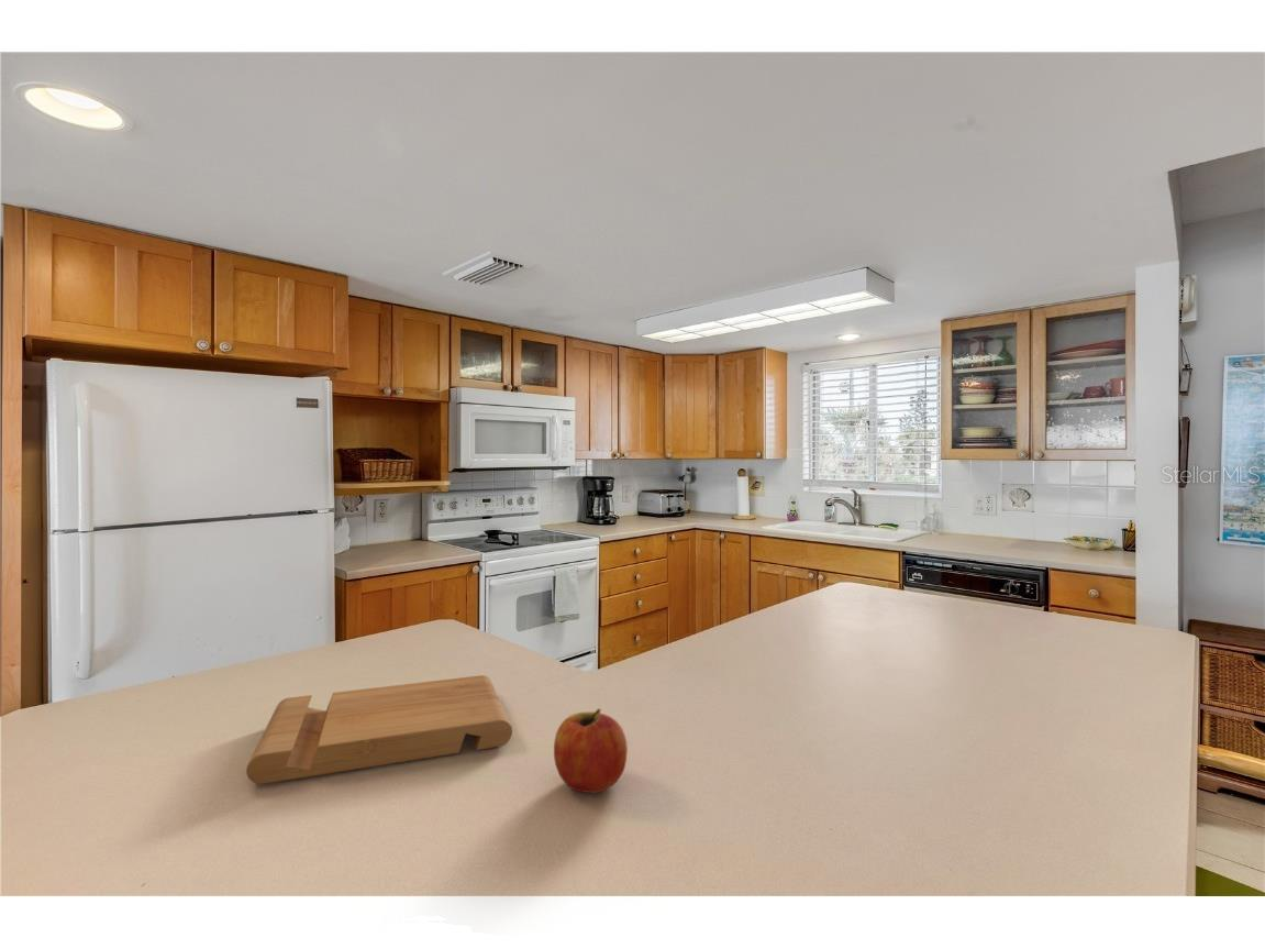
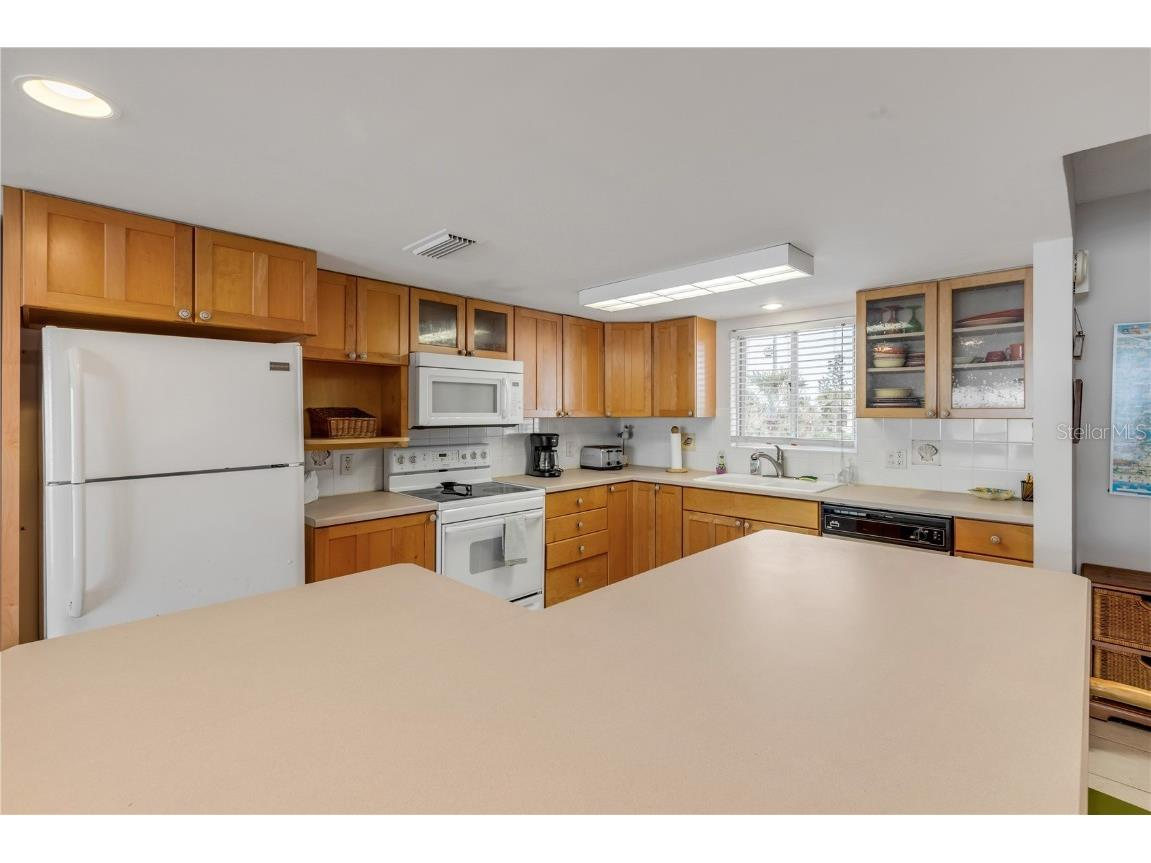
- fruit [553,707,629,794]
- cutting board [245,674,513,785]
